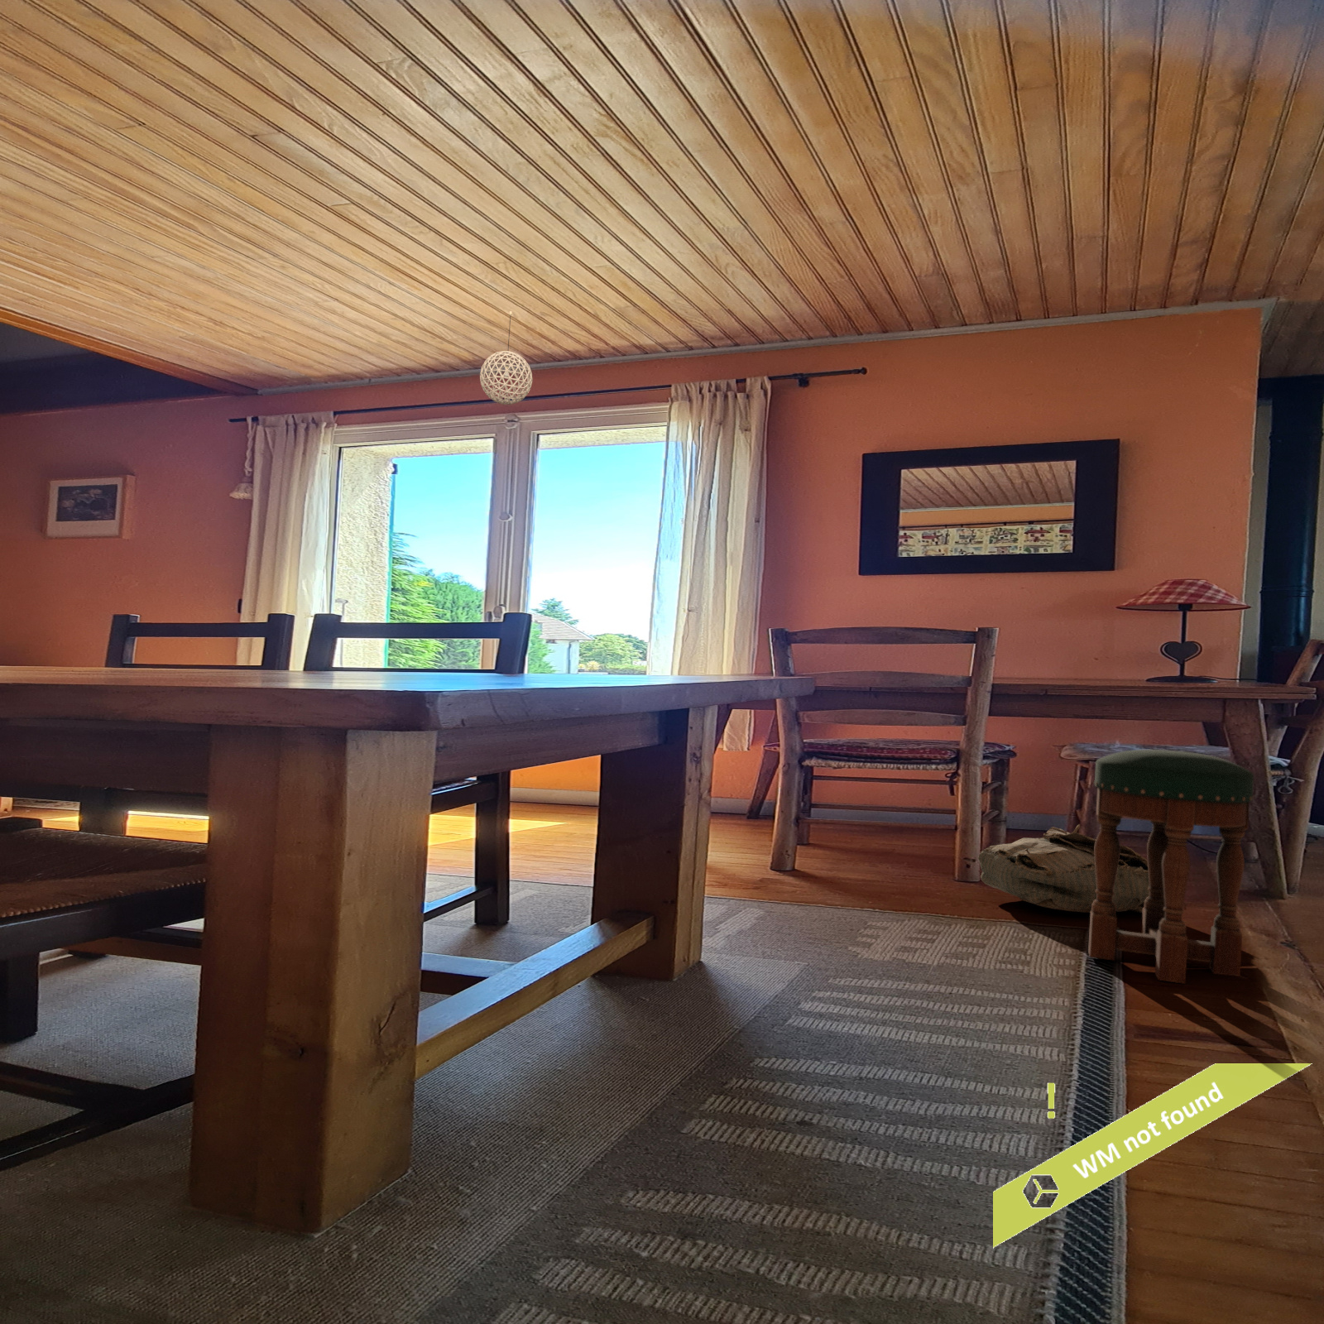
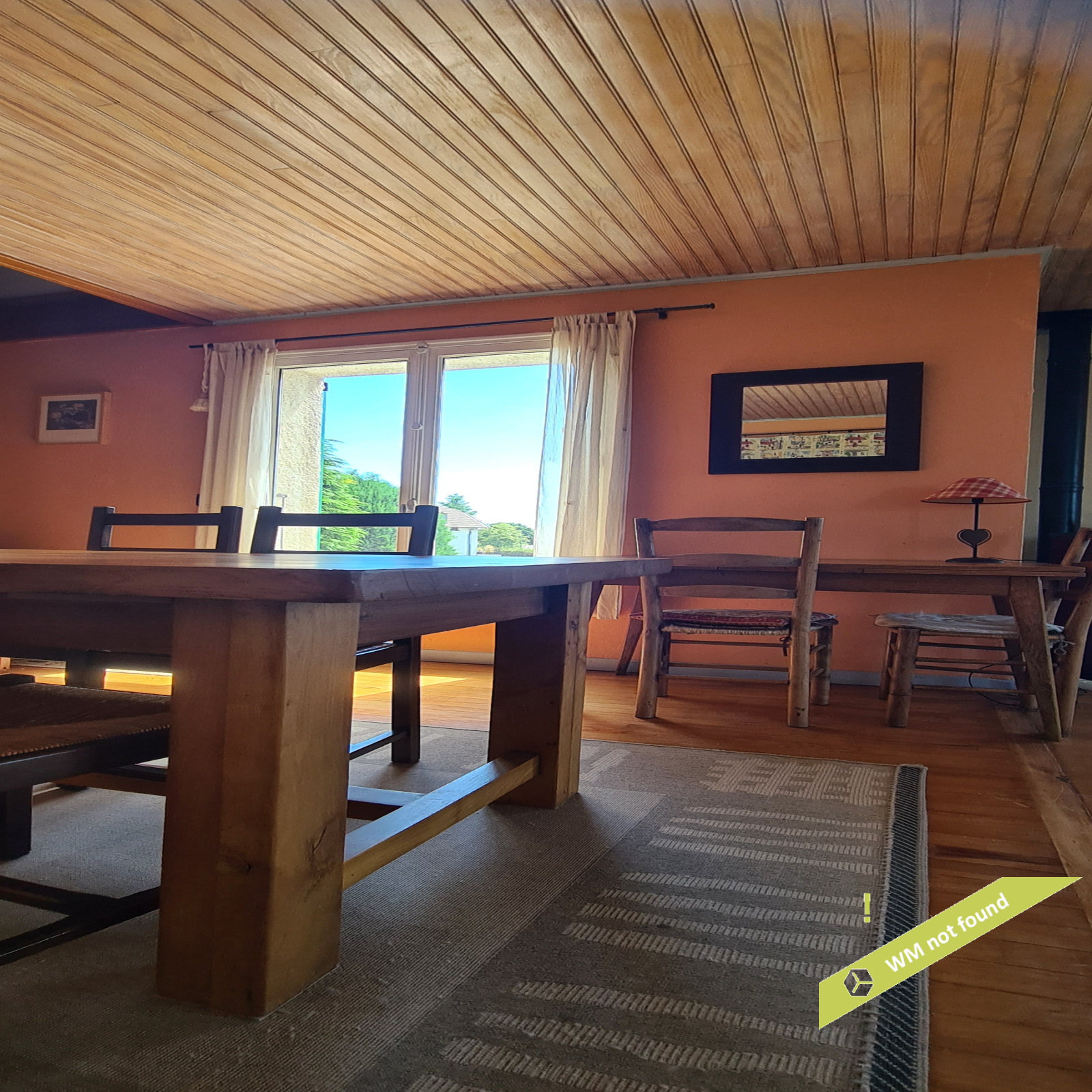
- pendant light [479,310,533,405]
- bag [977,823,1149,914]
- stool [1088,749,1255,985]
